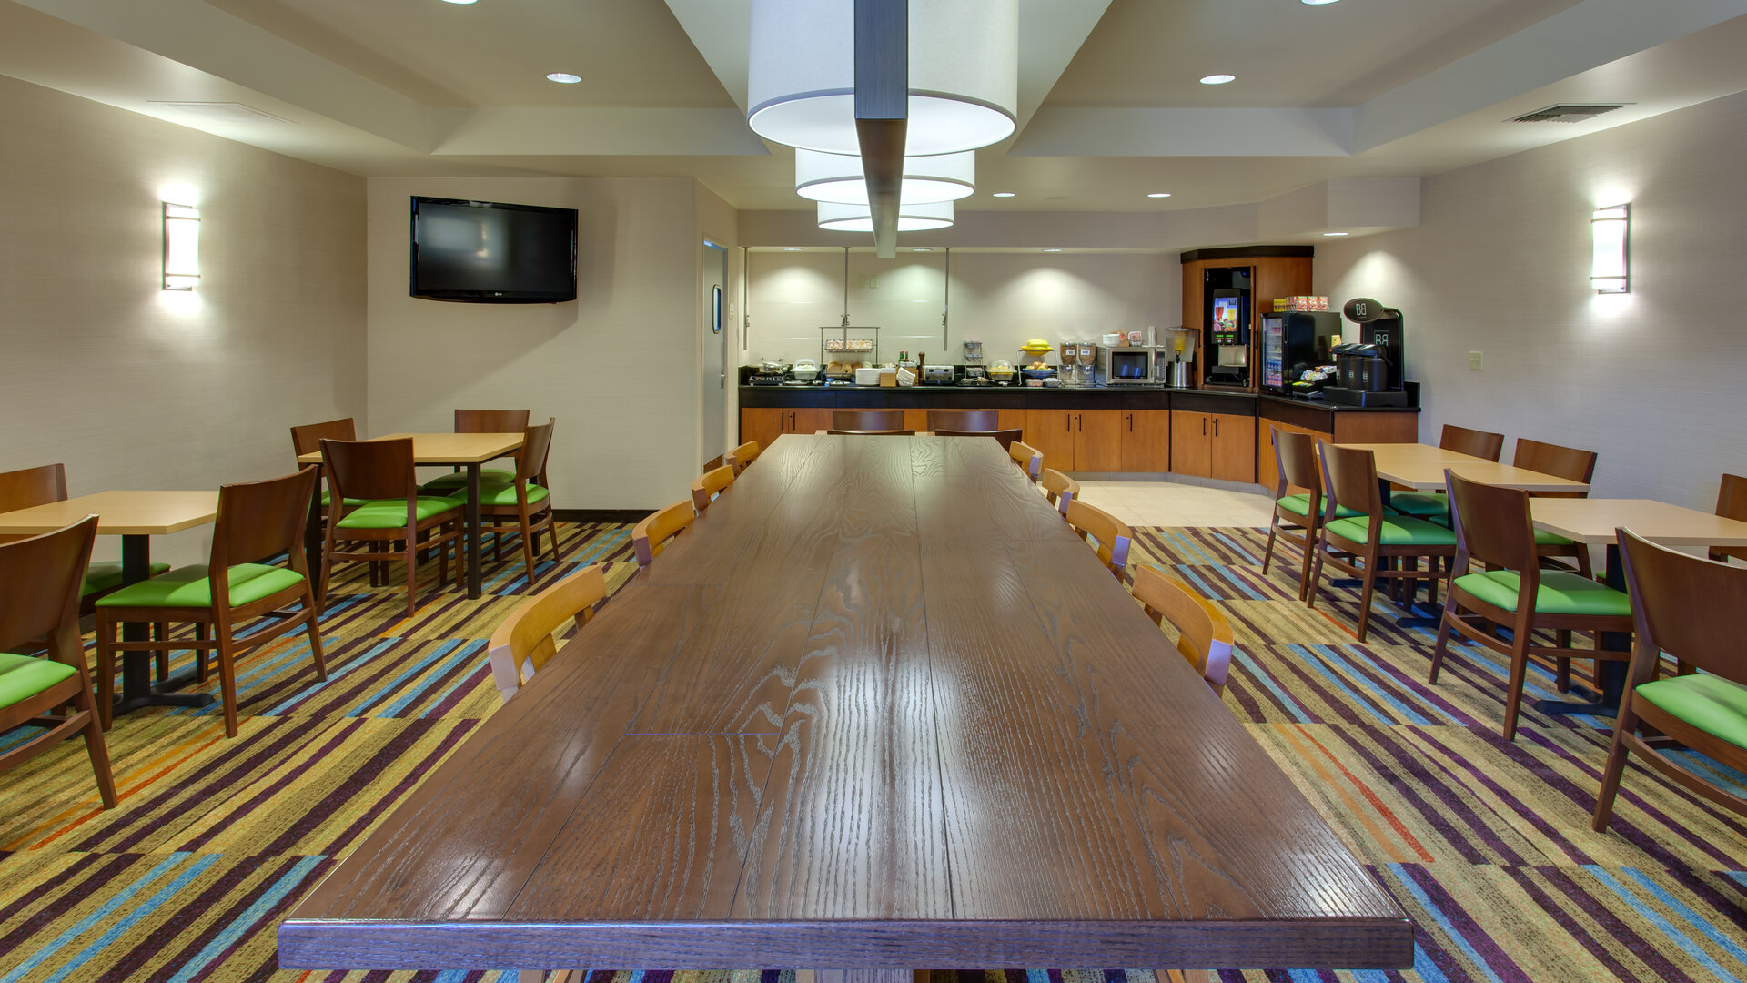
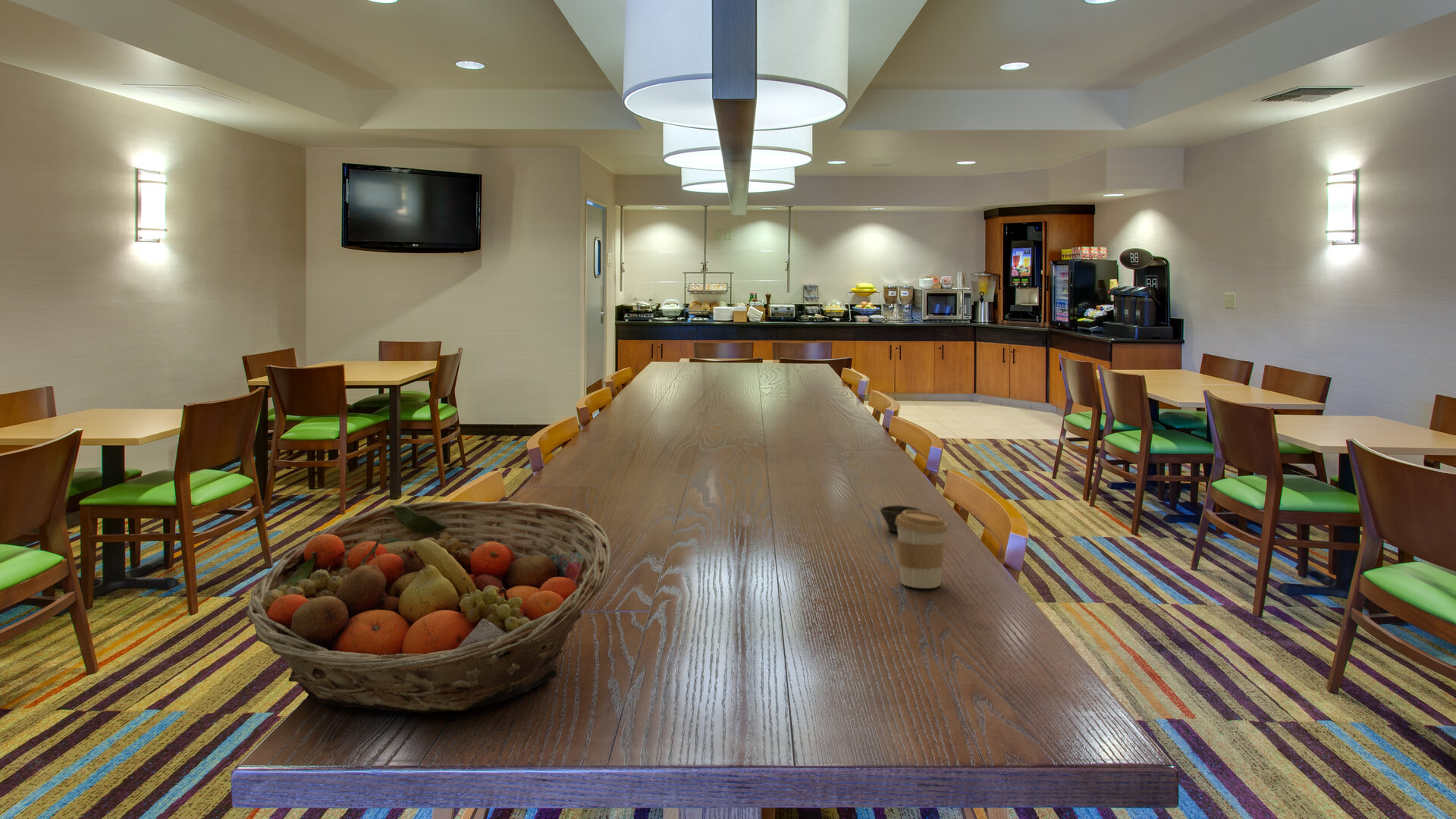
+ coffee cup [896,510,949,589]
+ fruit basket [244,500,612,714]
+ cup [879,504,922,532]
